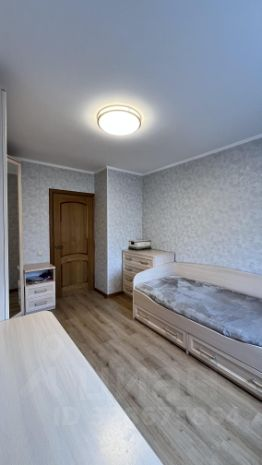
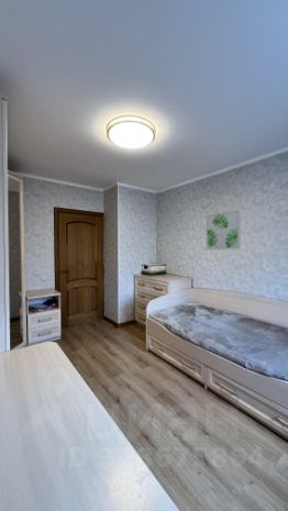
+ wall art [204,209,242,252]
